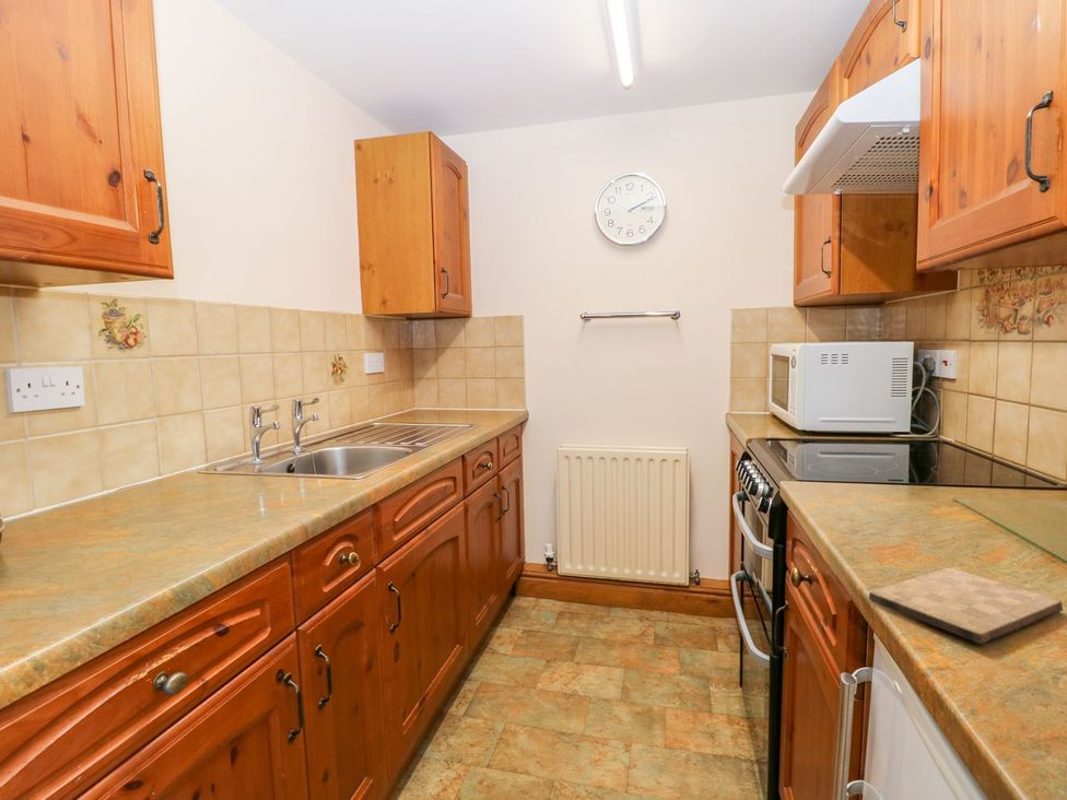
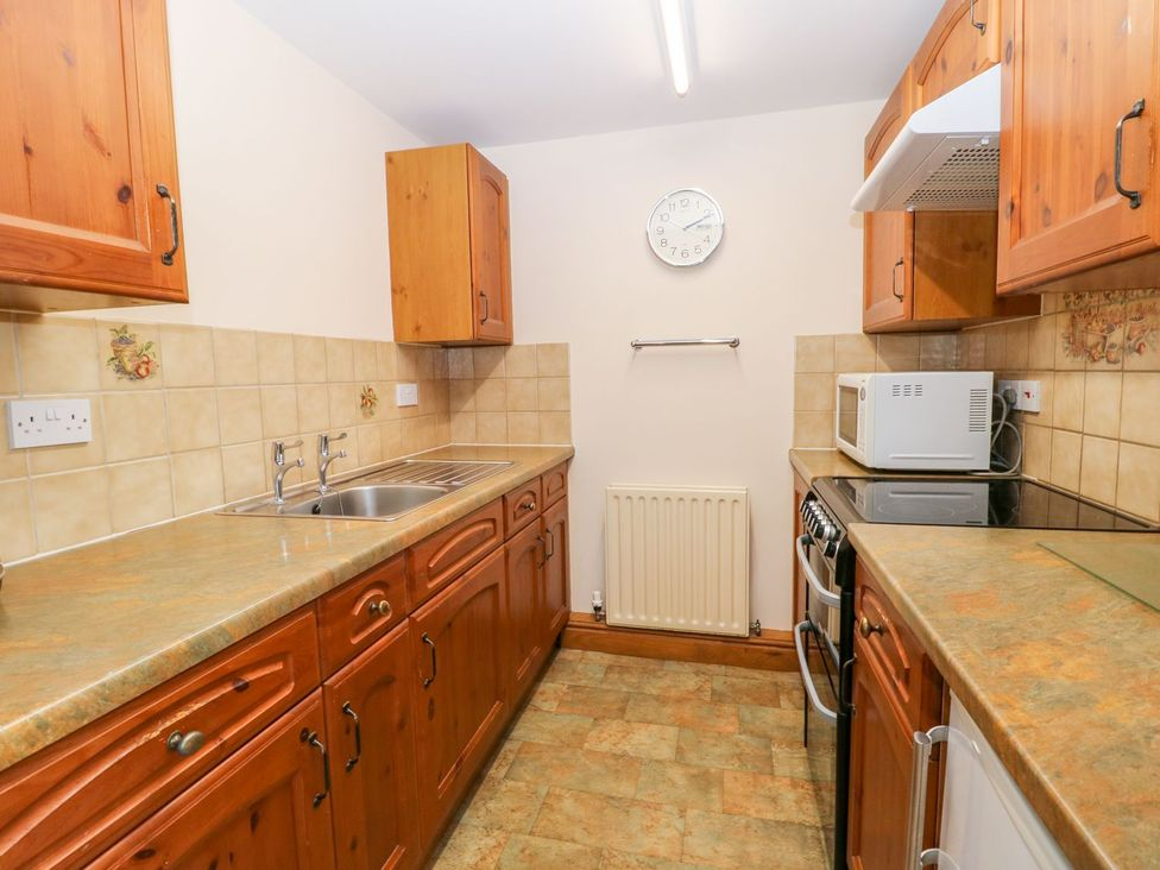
- cutting board [868,566,1064,645]
